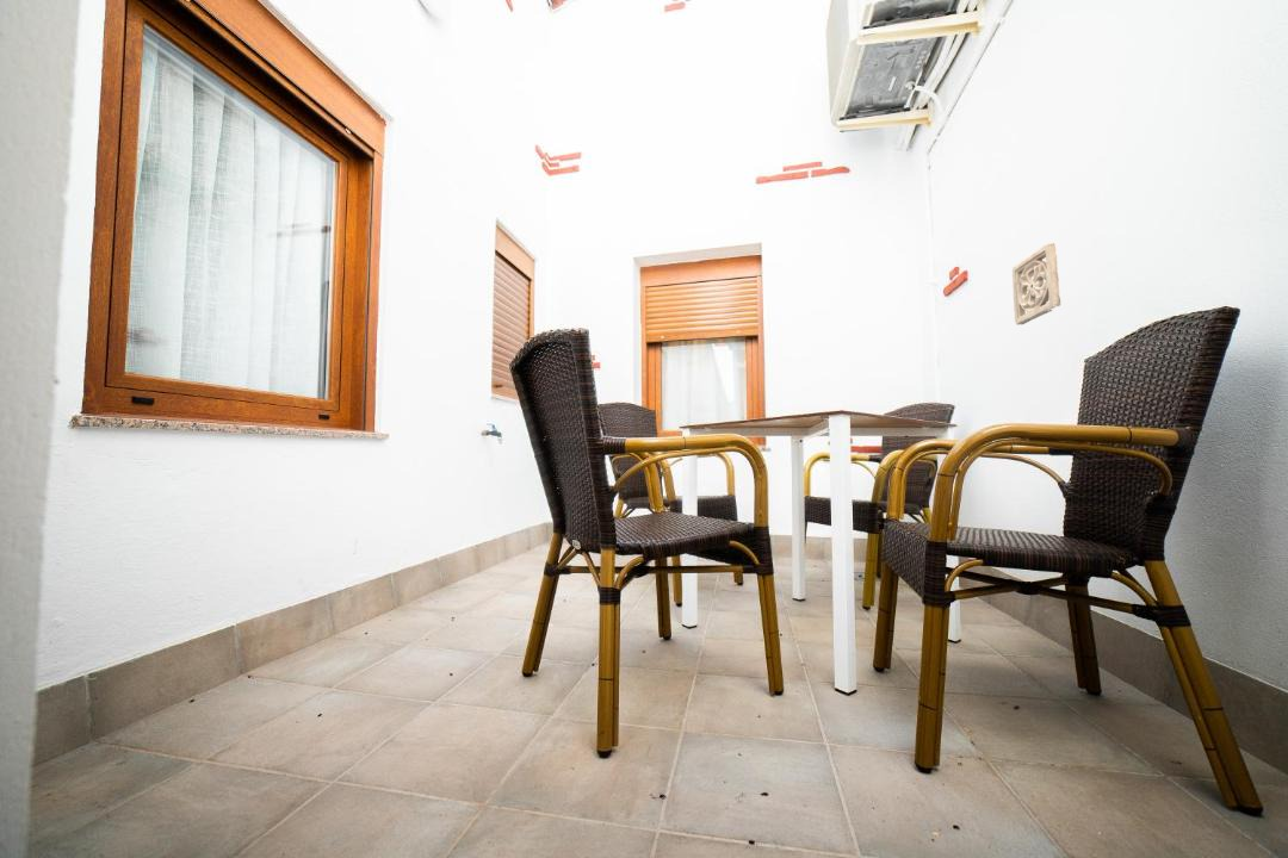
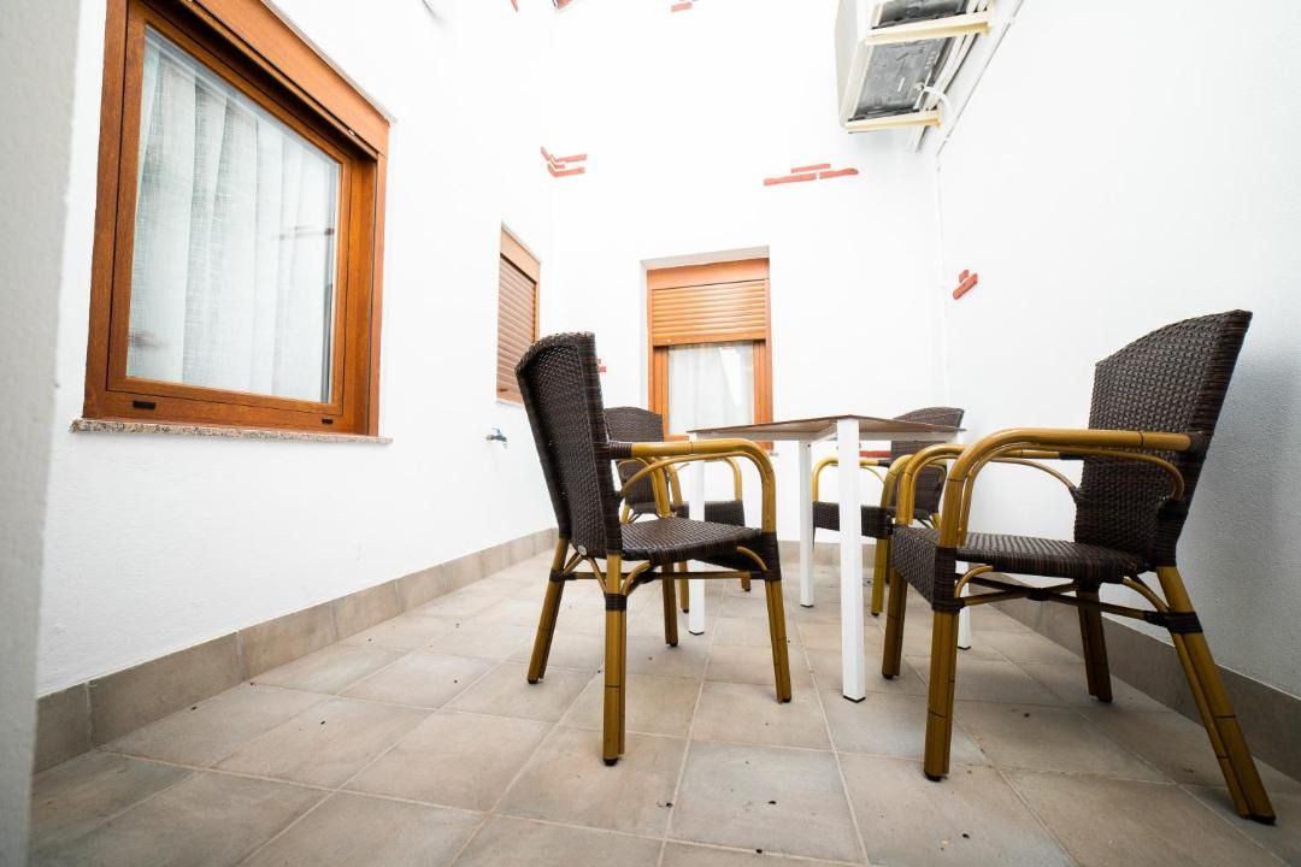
- wall ornament [1011,242,1061,327]
